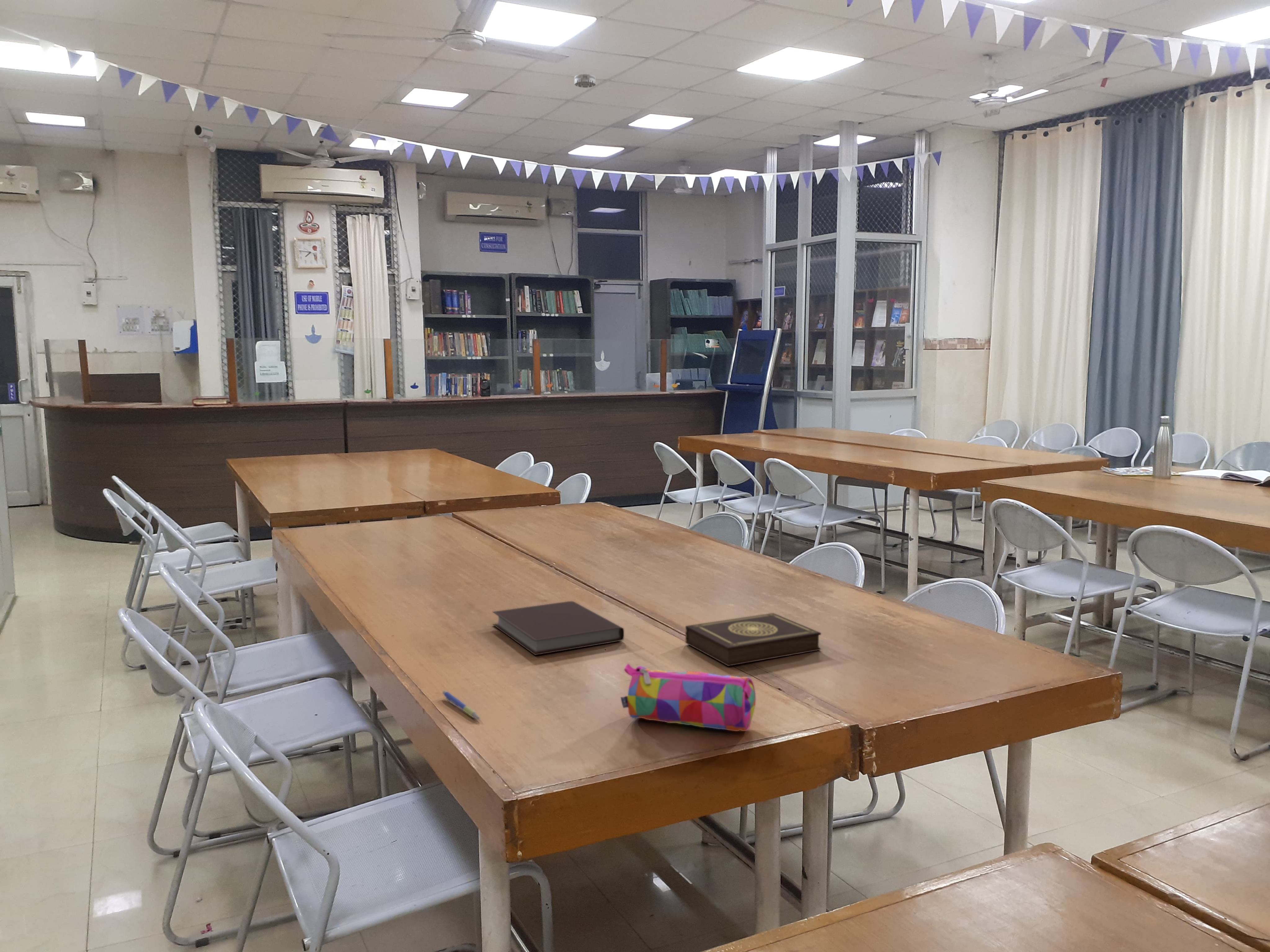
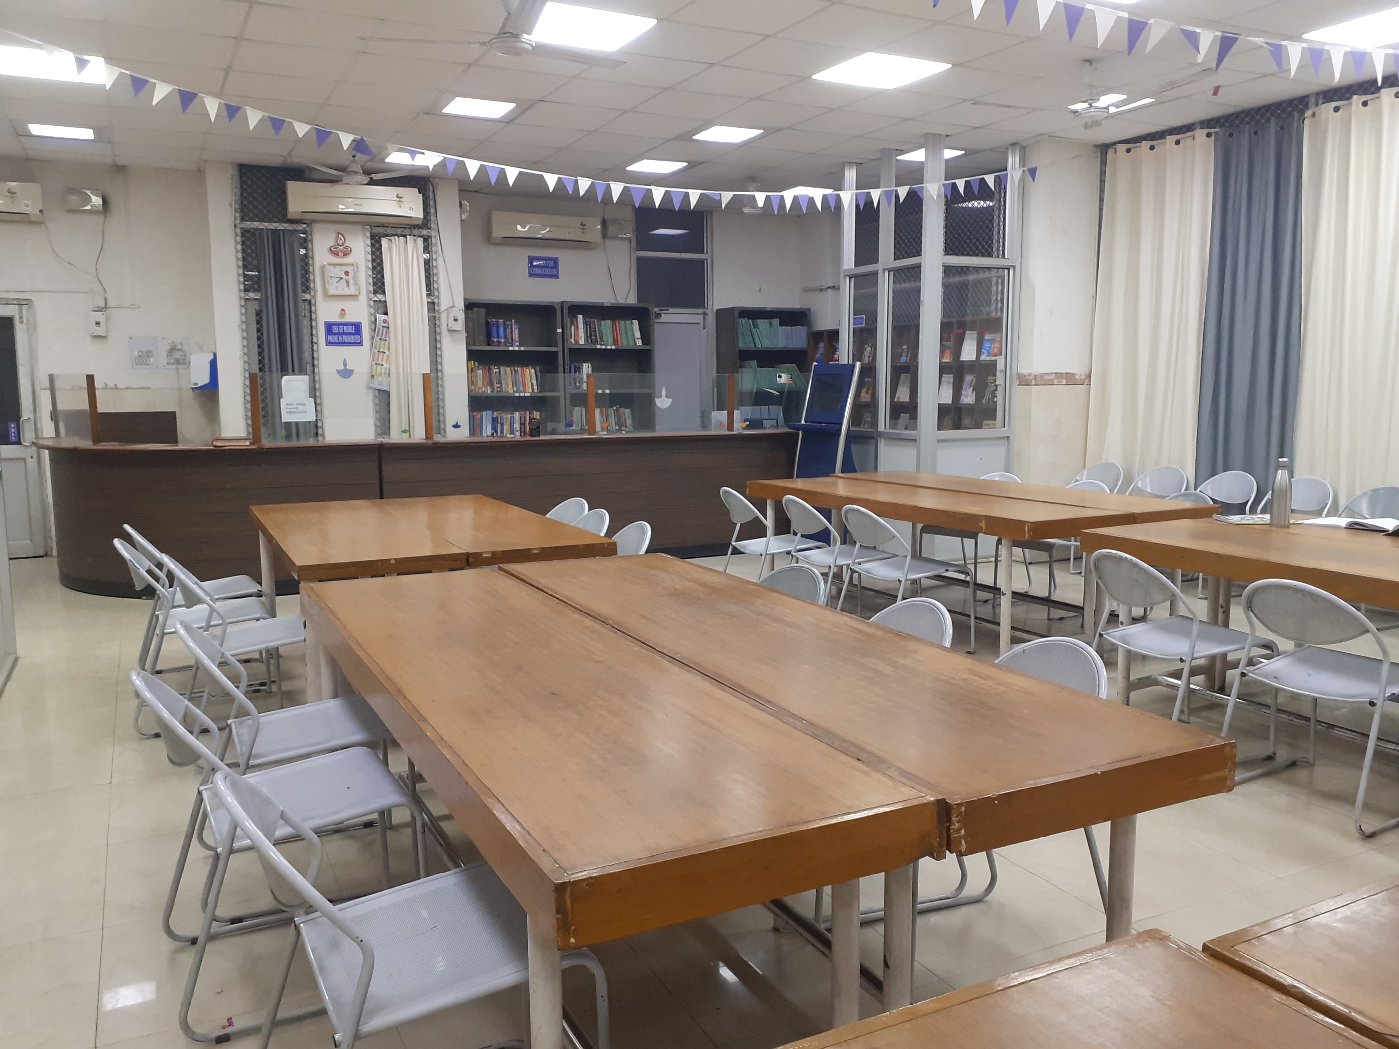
- security camera [193,124,216,152]
- pen [442,690,480,720]
- pencil case [620,663,756,732]
- notebook [492,601,624,655]
- smoke detector [574,73,596,88]
- book [685,613,821,666]
